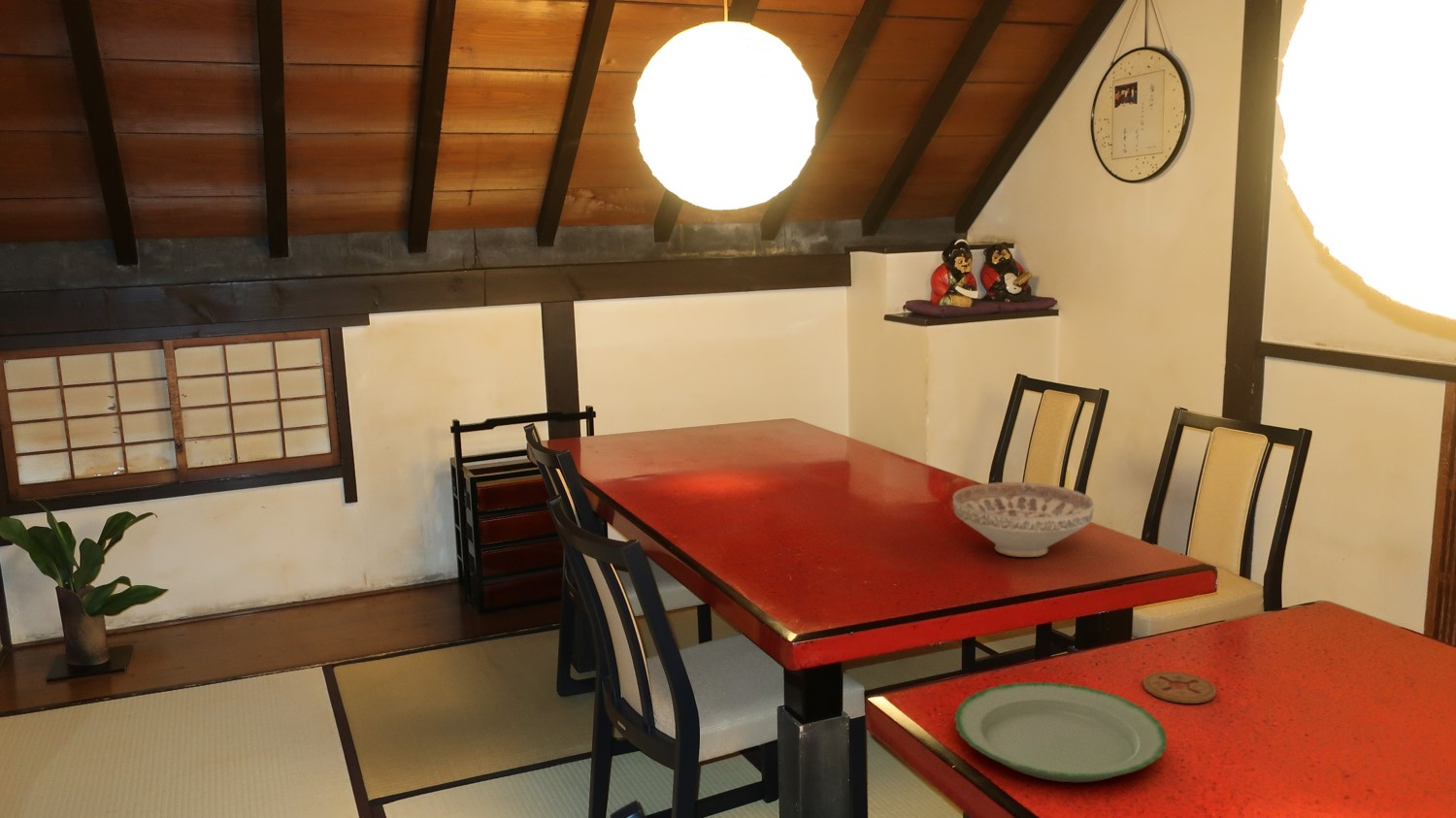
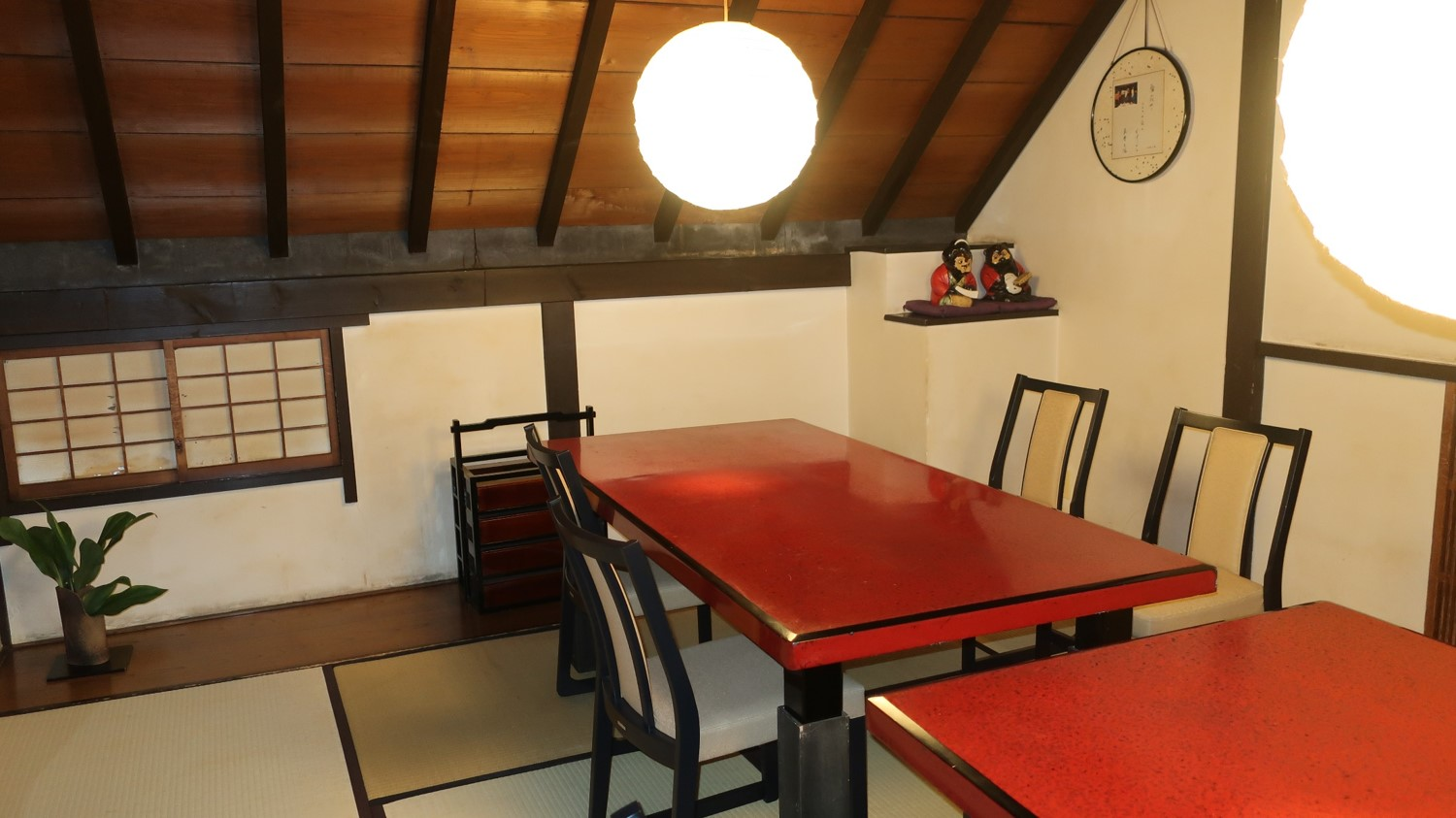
- plate [953,681,1168,783]
- coaster [1142,671,1217,704]
- decorative bowl [952,481,1095,558]
